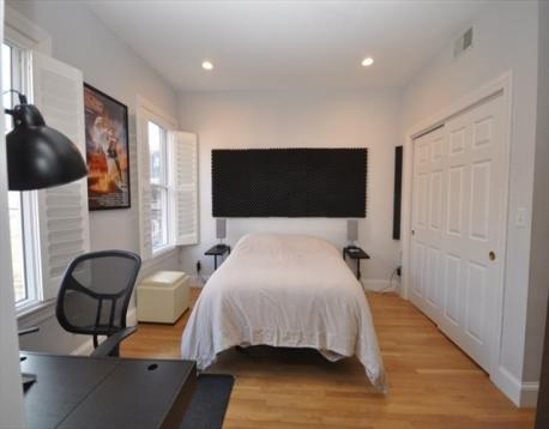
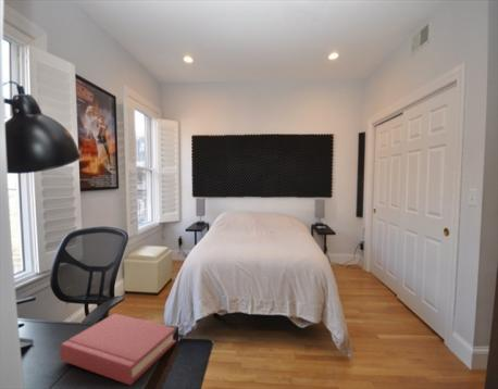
+ hardback book [59,312,177,386]
